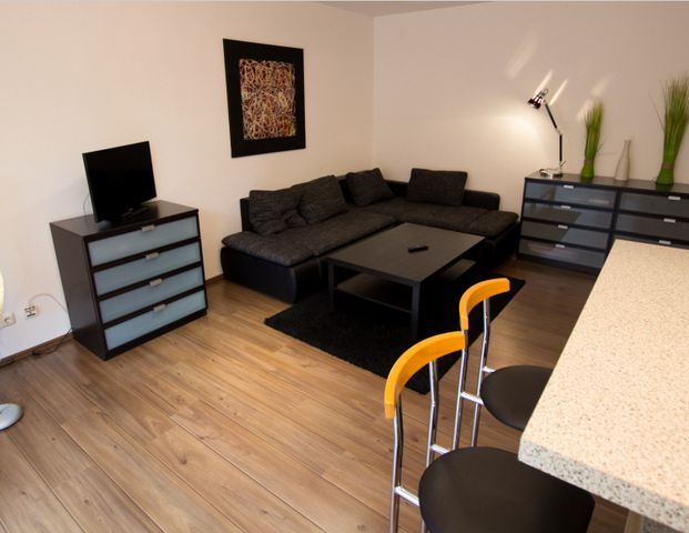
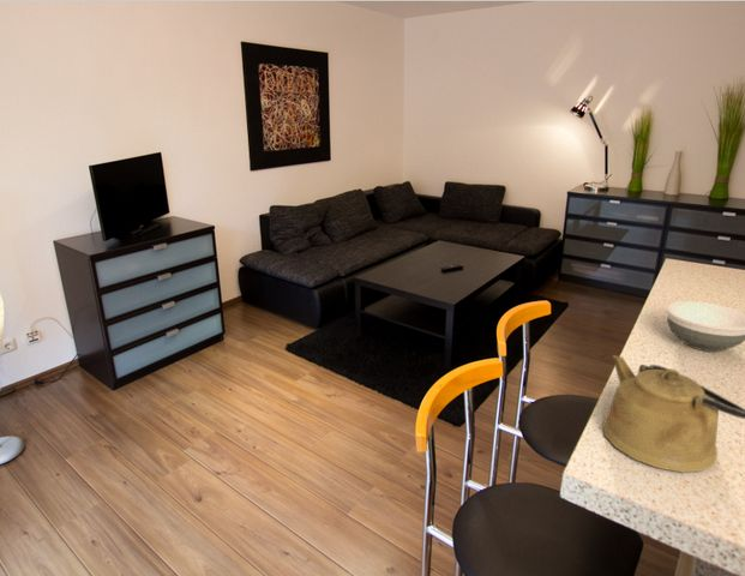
+ kettle [601,354,745,473]
+ bowl [665,300,745,353]
